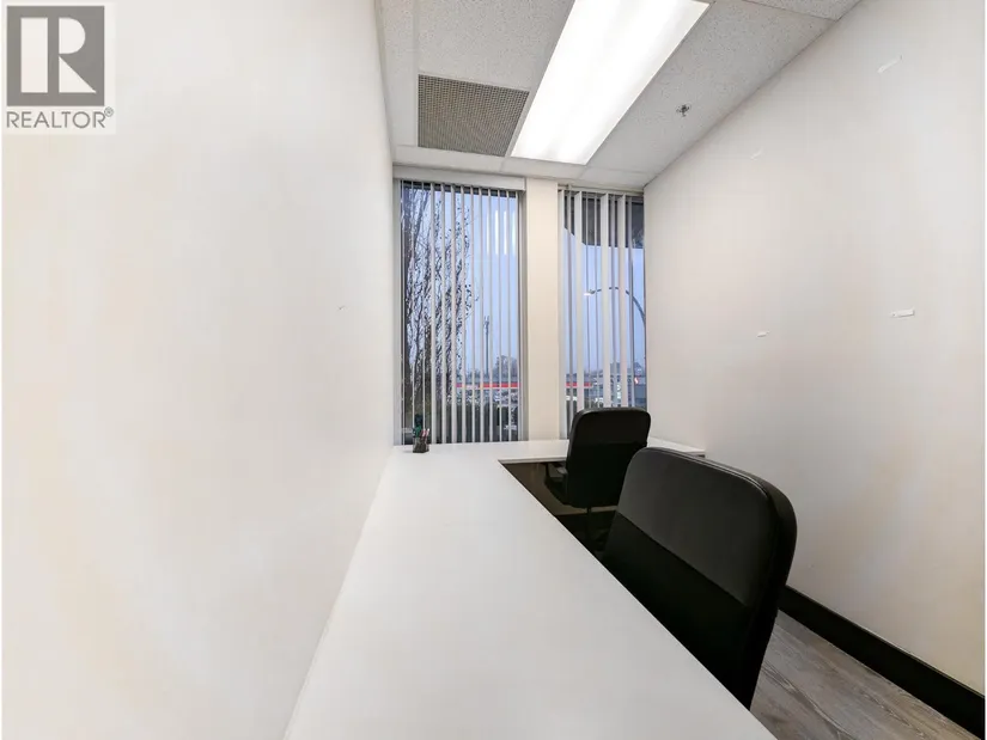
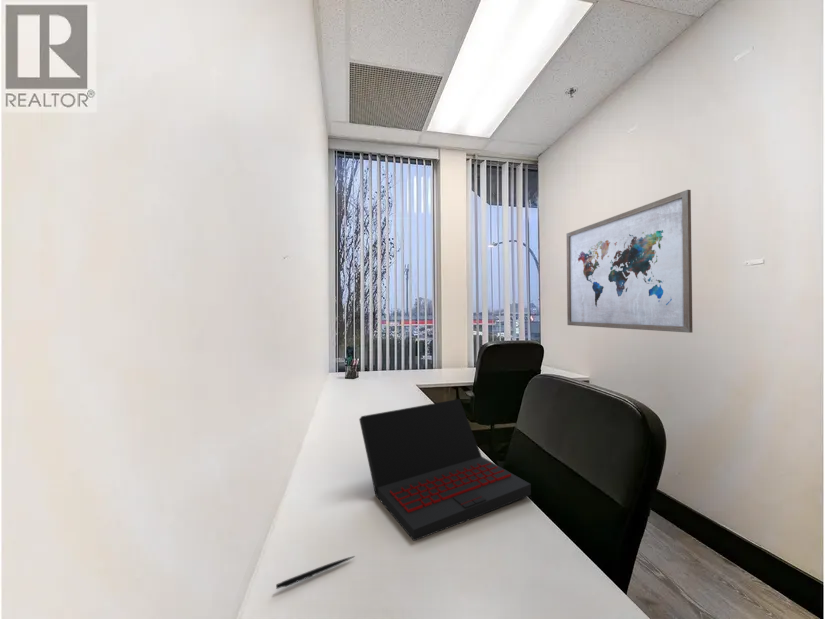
+ pen [275,555,356,590]
+ laptop [358,398,532,542]
+ wall art [566,189,693,334]
